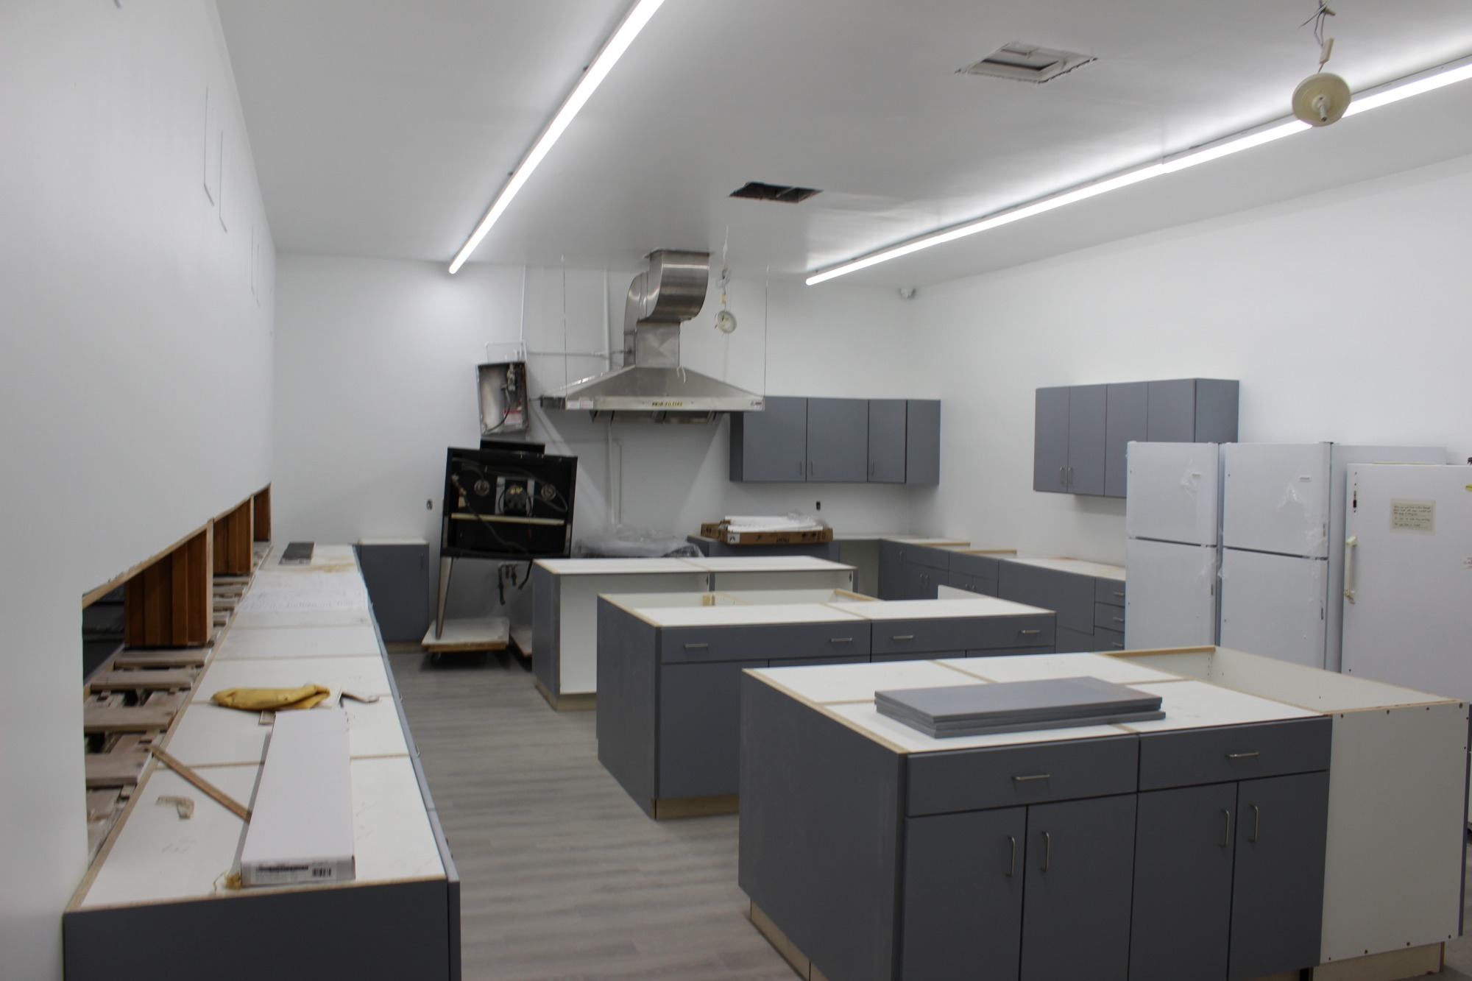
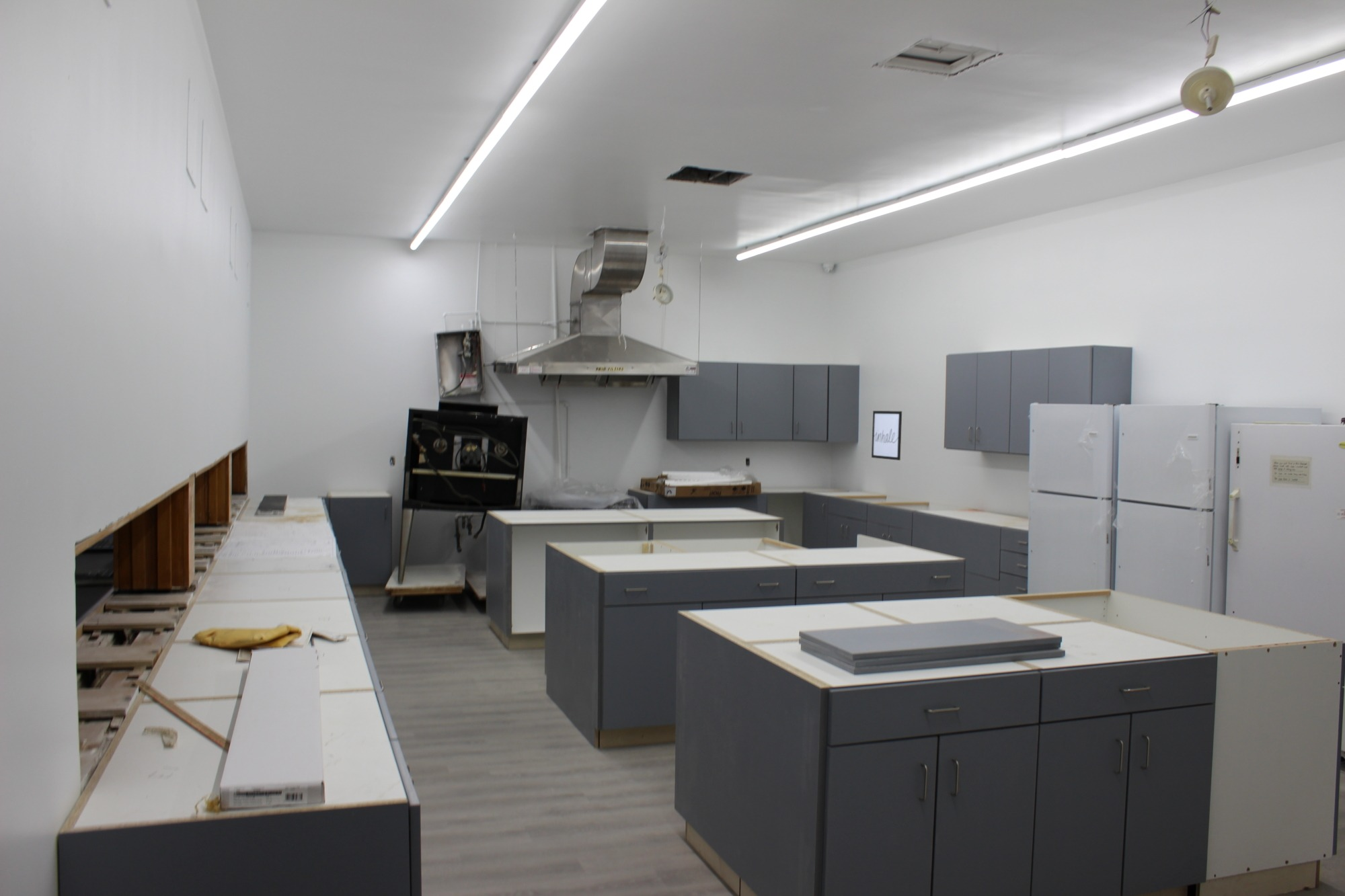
+ wall art [871,410,902,461]
